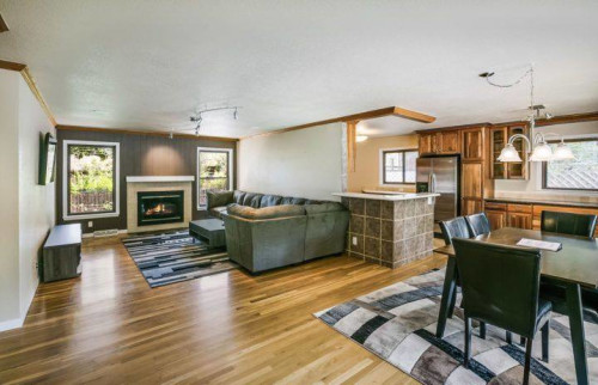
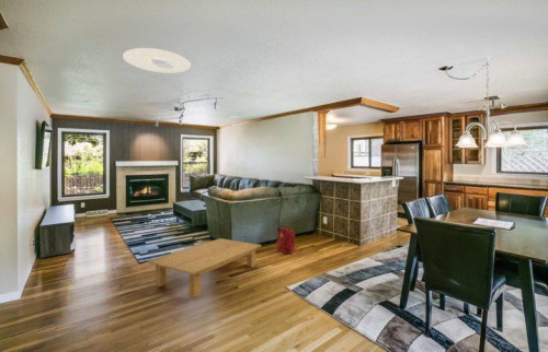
+ coffee table [146,237,262,298]
+ ceiling light [122,47,192,74]
+ backpack [276,224,299,255]
